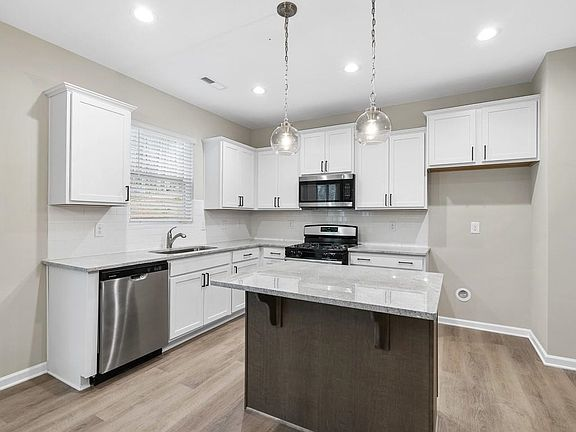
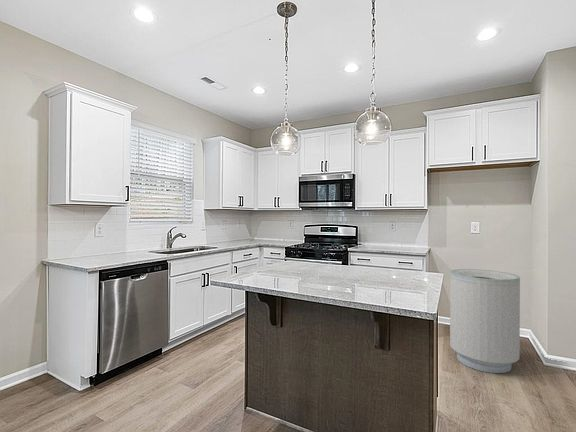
+ trash can [449,268,521,374]
